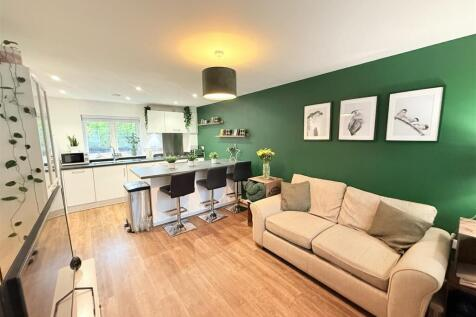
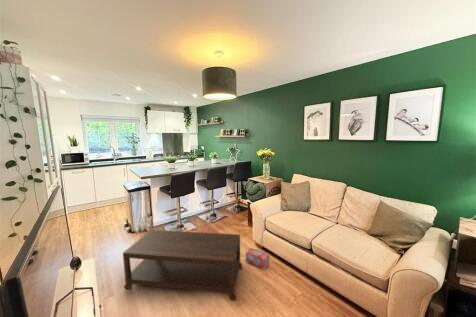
+ box [245,247,270,270]
+ coffee table [122,229,243,301]
